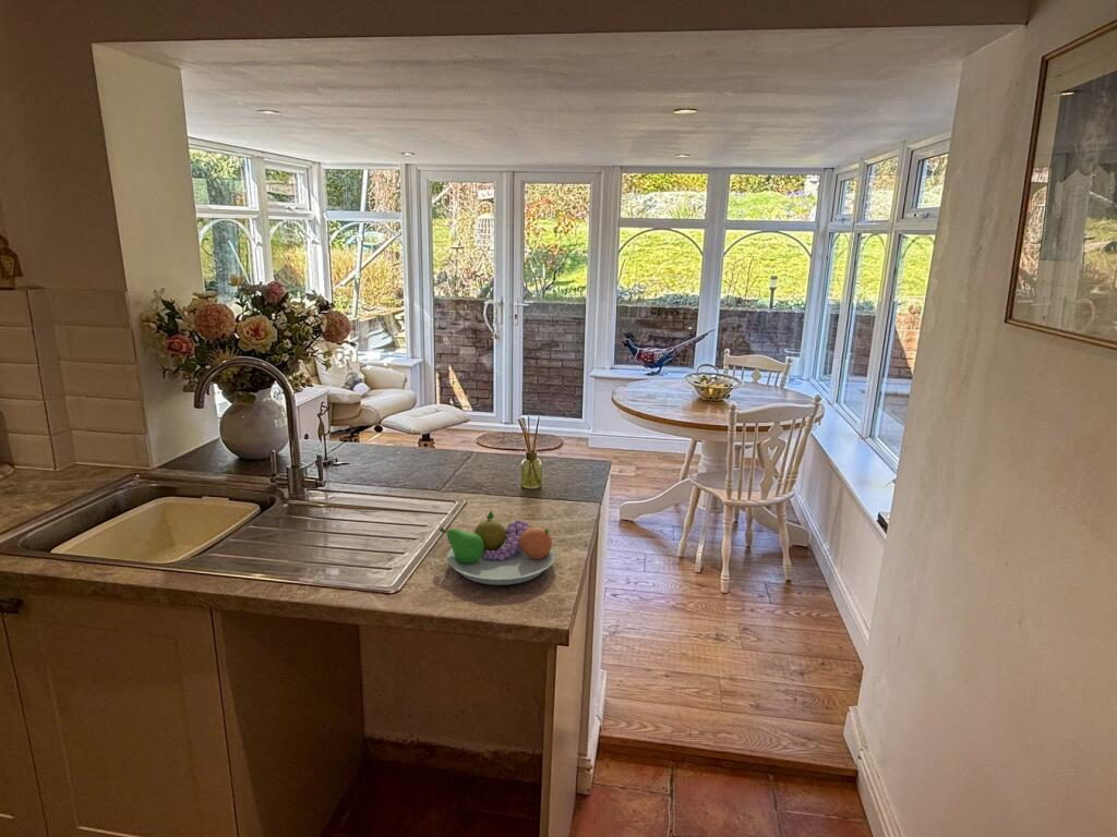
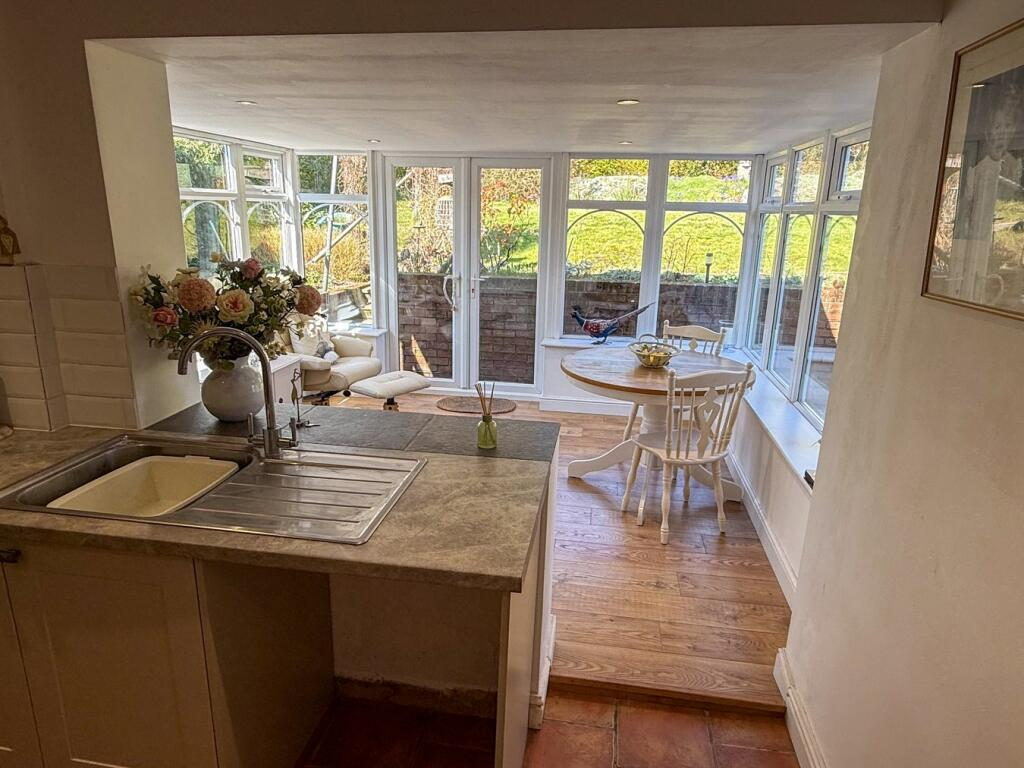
- fruit bowl [439,510,557,586]
